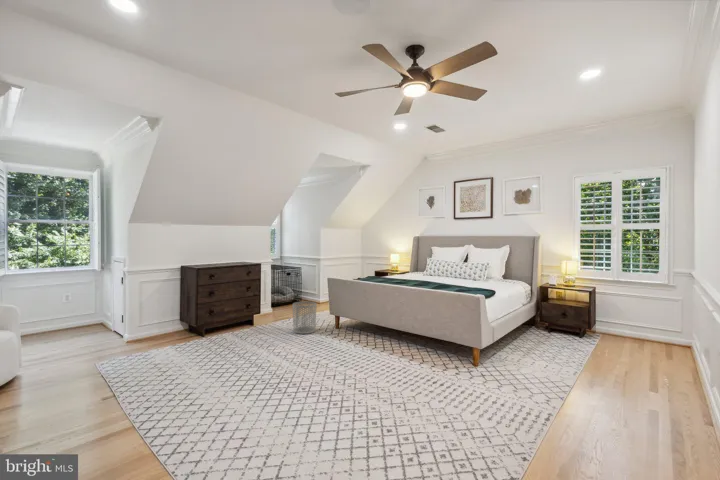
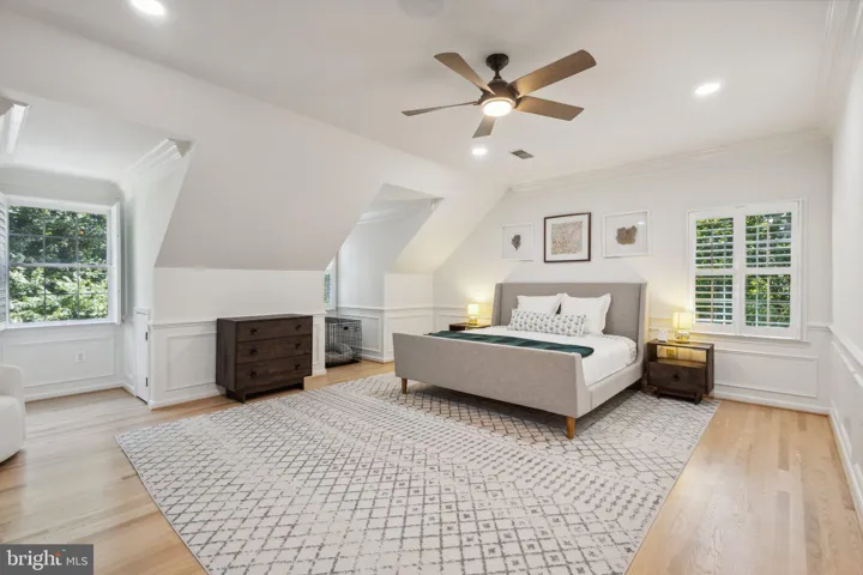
- waste bin [292,301,318,335]
